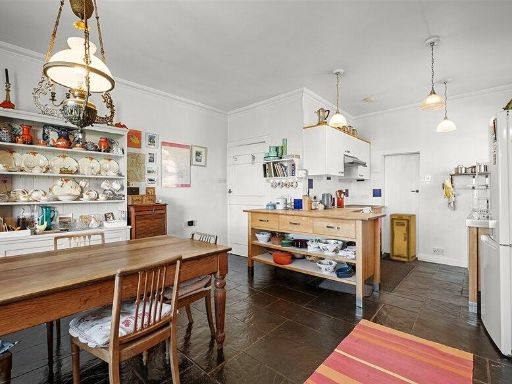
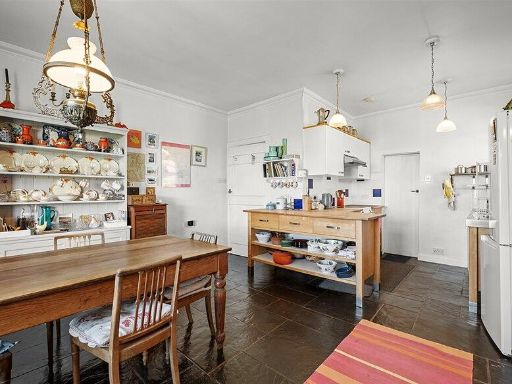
- storage cabinet [389,213,417,263]
